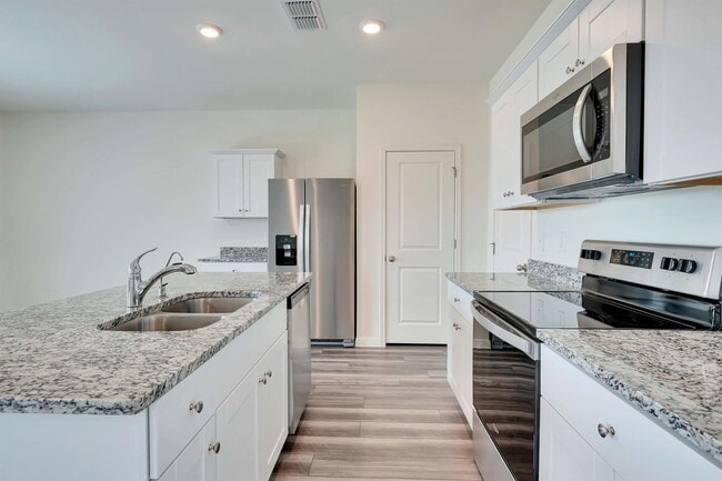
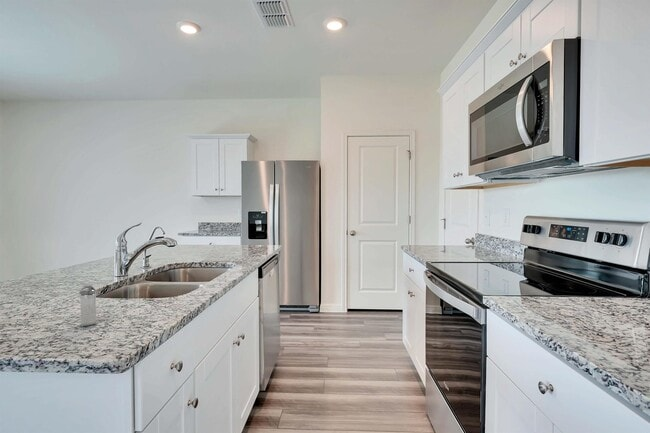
+ shaker [79,284,97,327]
